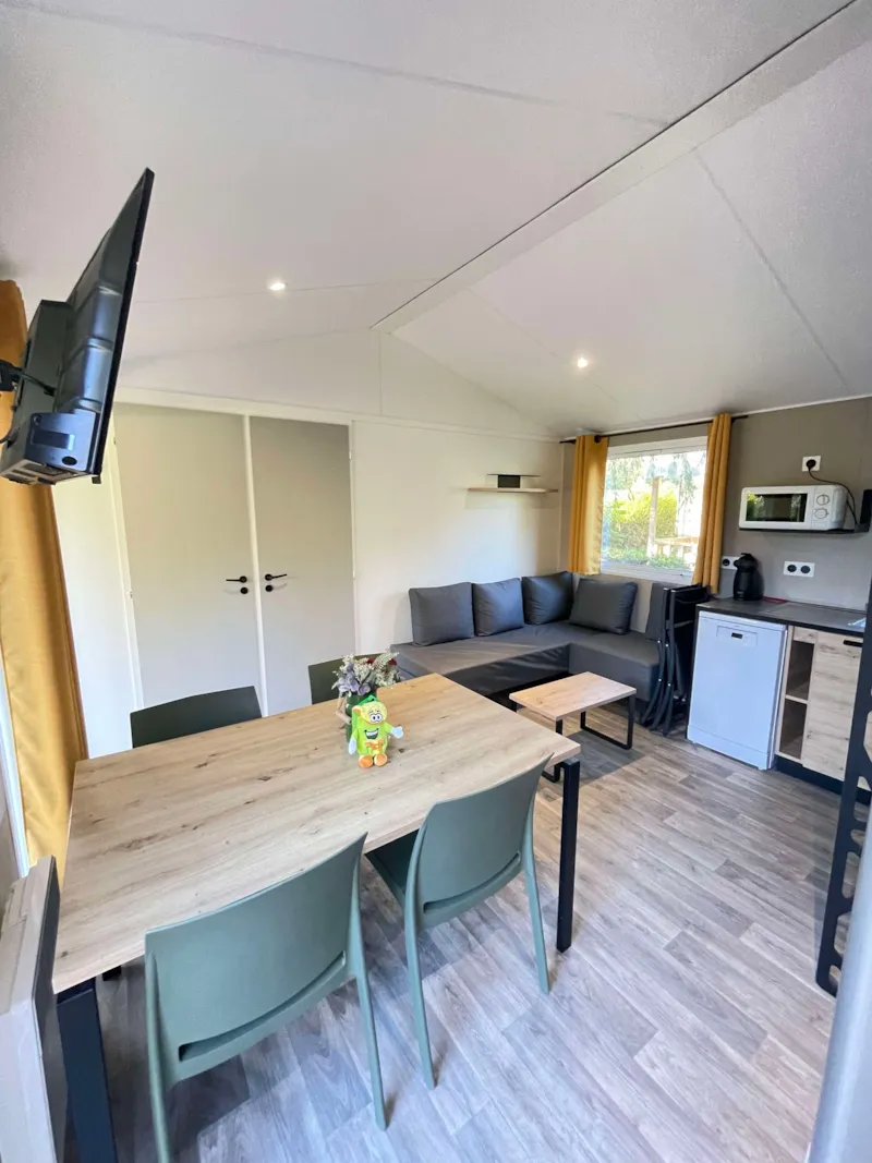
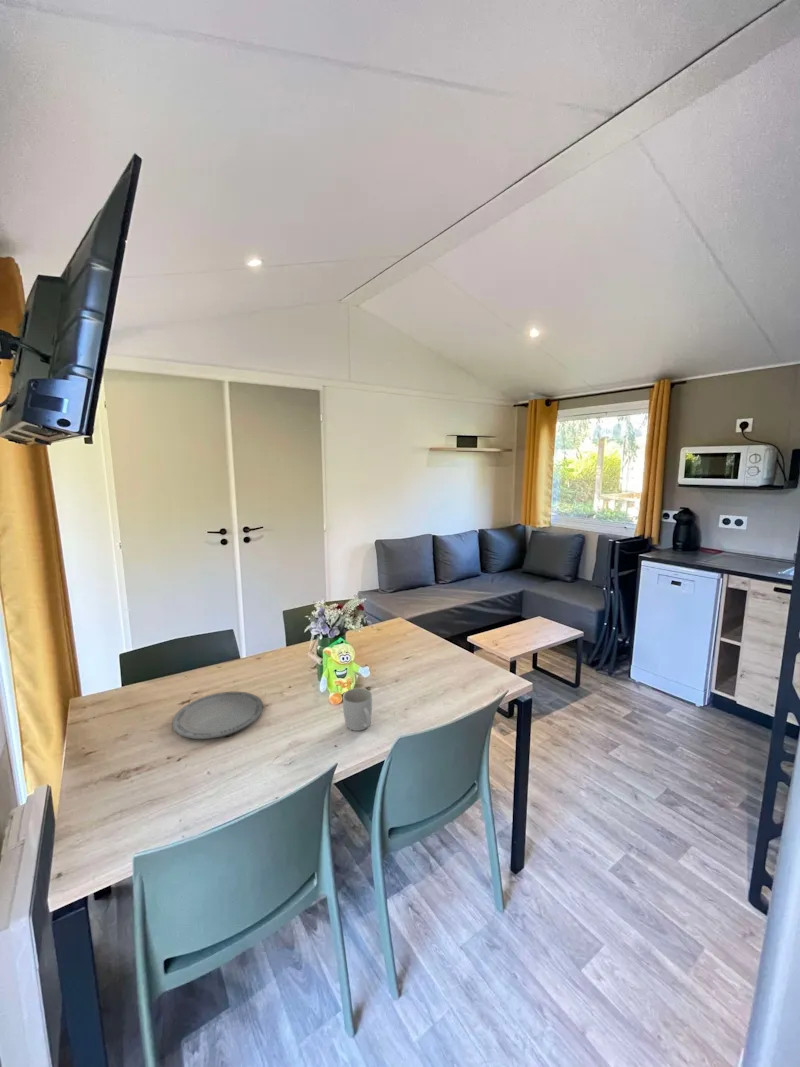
+ mug [342,687,373,732]
+ plate [171,691,264,740]
